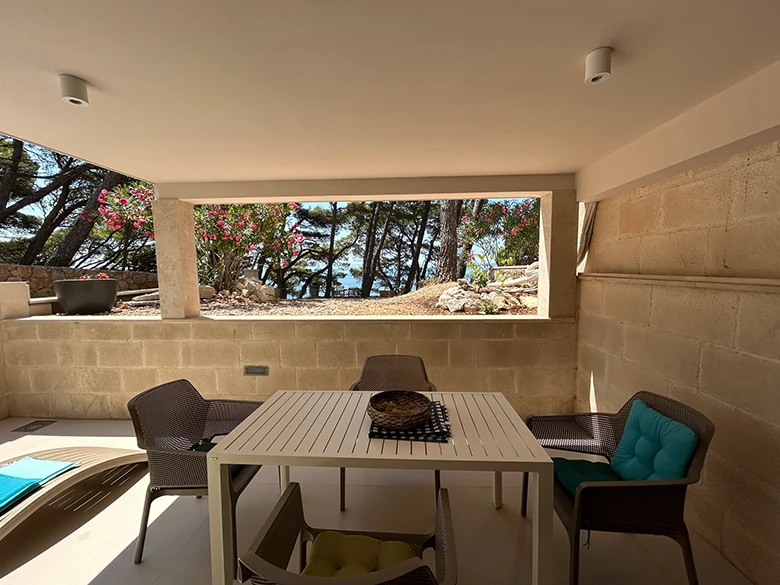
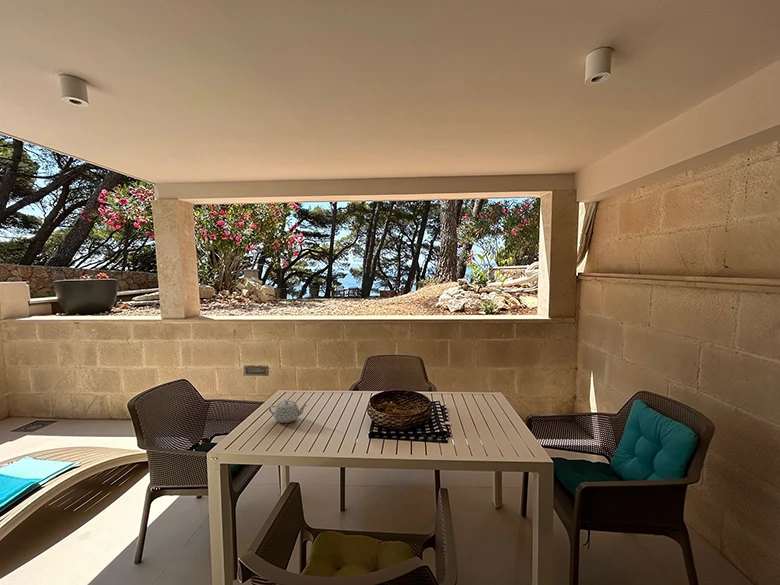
+ teapot [268,399,308,424]
